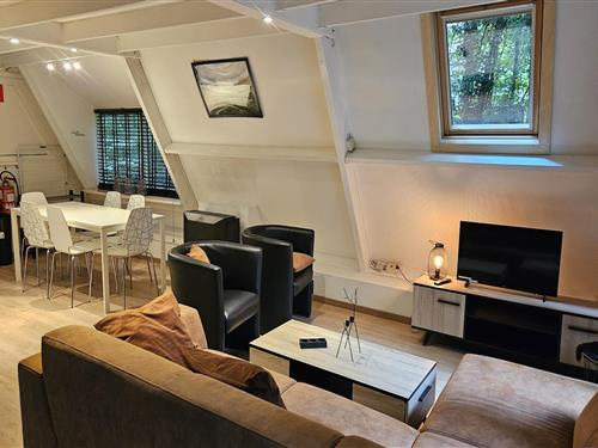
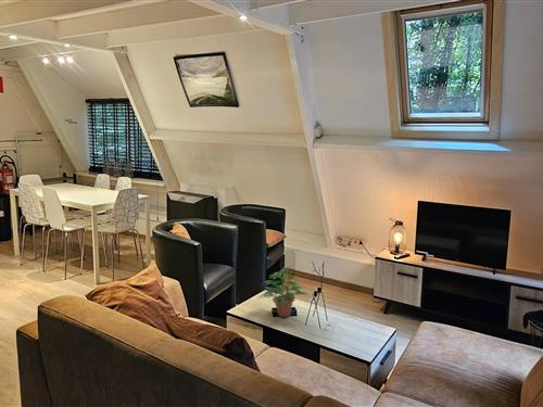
+ potted plant [256,265,312,318]
